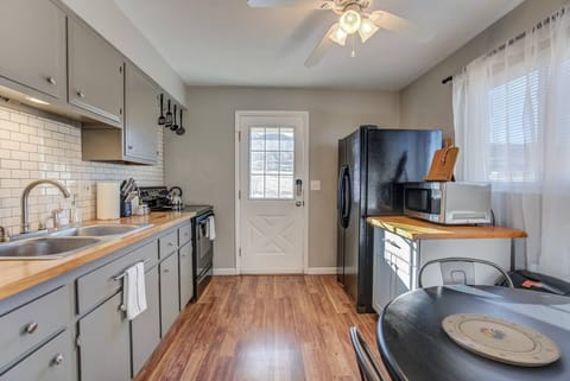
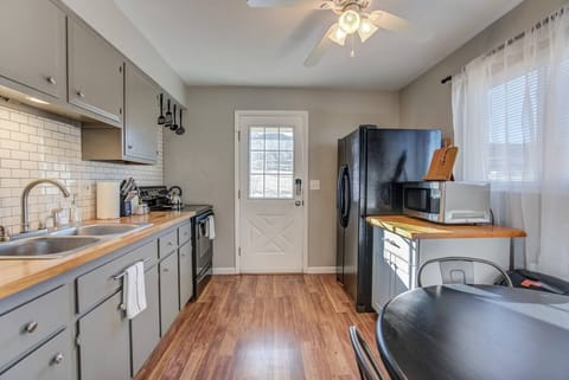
- plate [441,312,563,367]
